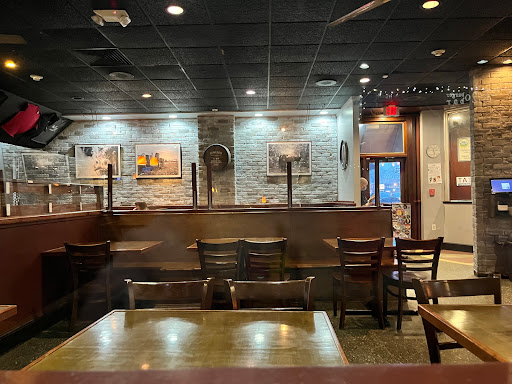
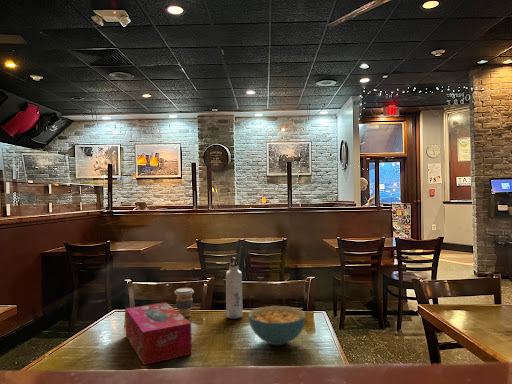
+ coffee cup [174,287,195,318]
+ water bottle [225,256,243,320]
+ cereal bowl [247,305,306,347]
+ tissue box [125,301,193,366]
